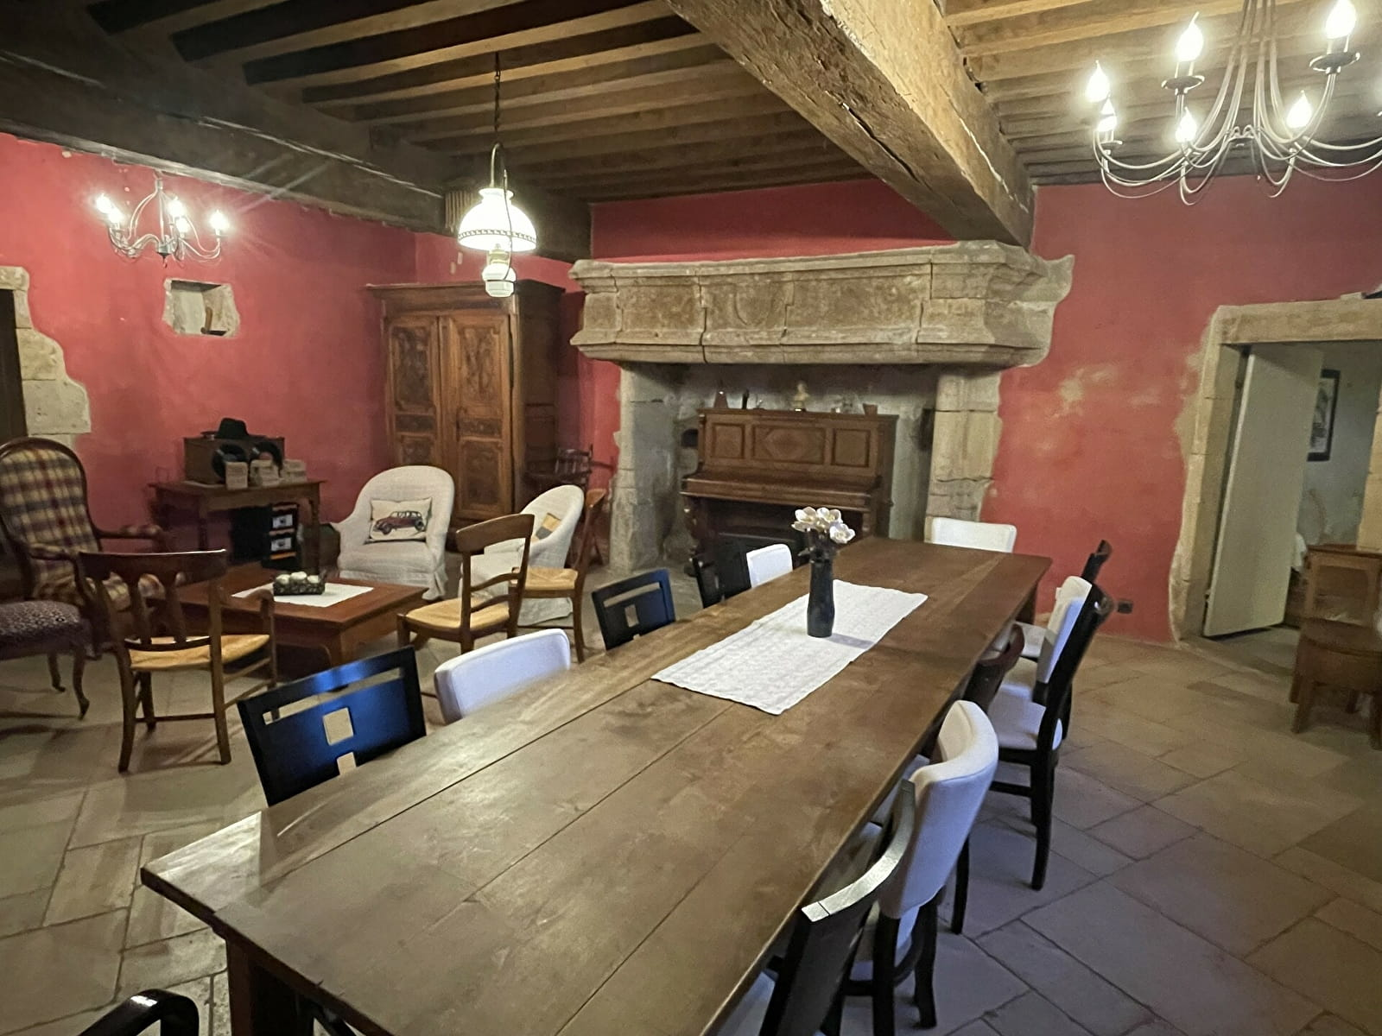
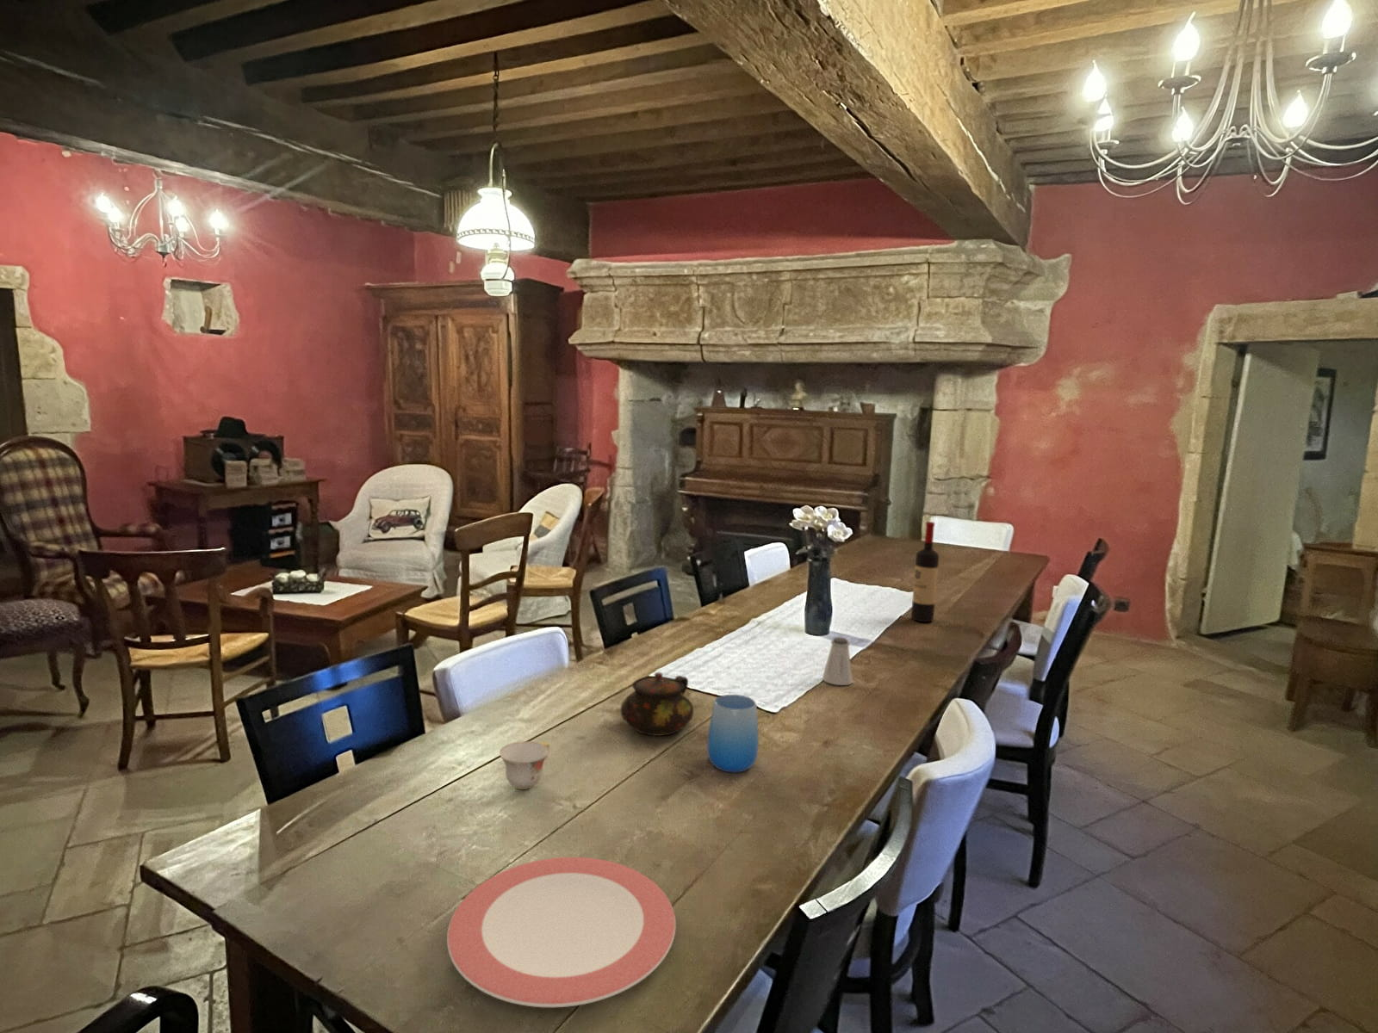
+ wine bottle [910,521,940,623]
+ teacup [499,740,550,790]
+ saltshaker [821,636,854,686]
+ plate [446,856,677,1008]
+ teapot [620,672,694,737]
+ cup [706,693,760,773]
